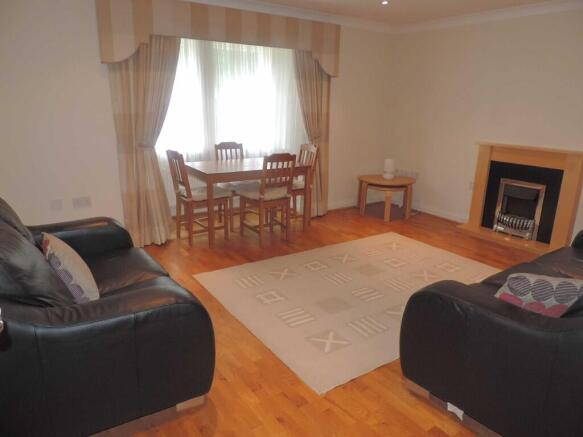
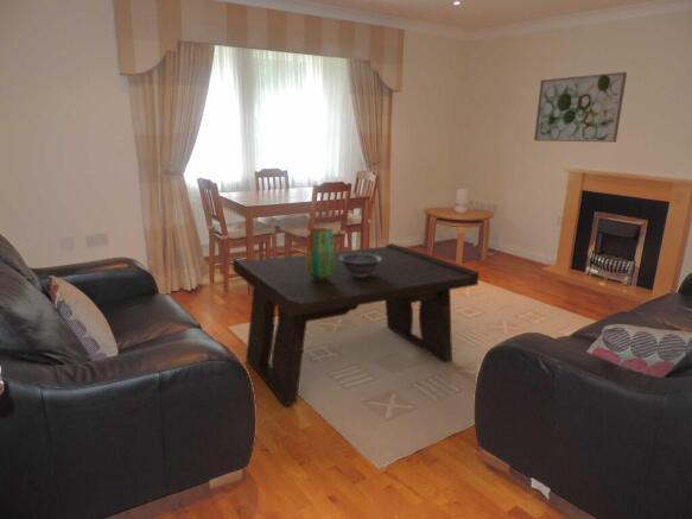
+ coffee table [231,242,481,406]
+ vase [306,227,336,280]
+ decorative bowl [339,253,382,277]
+ wall art [533,71,628,144]
